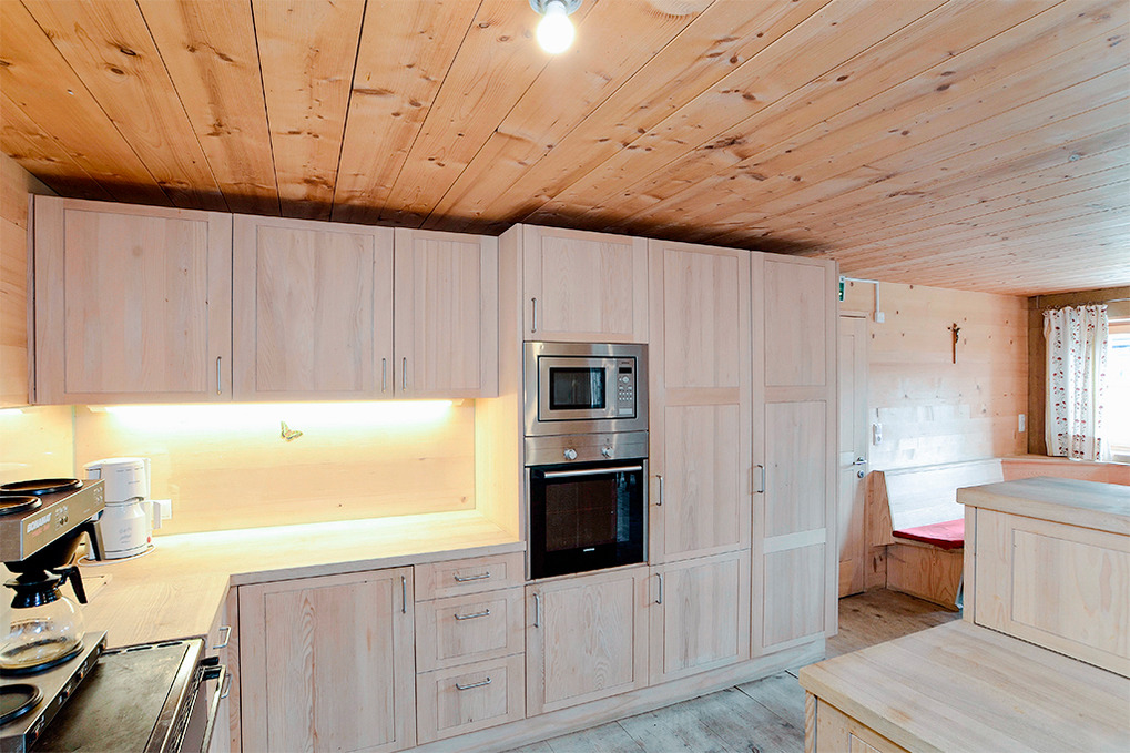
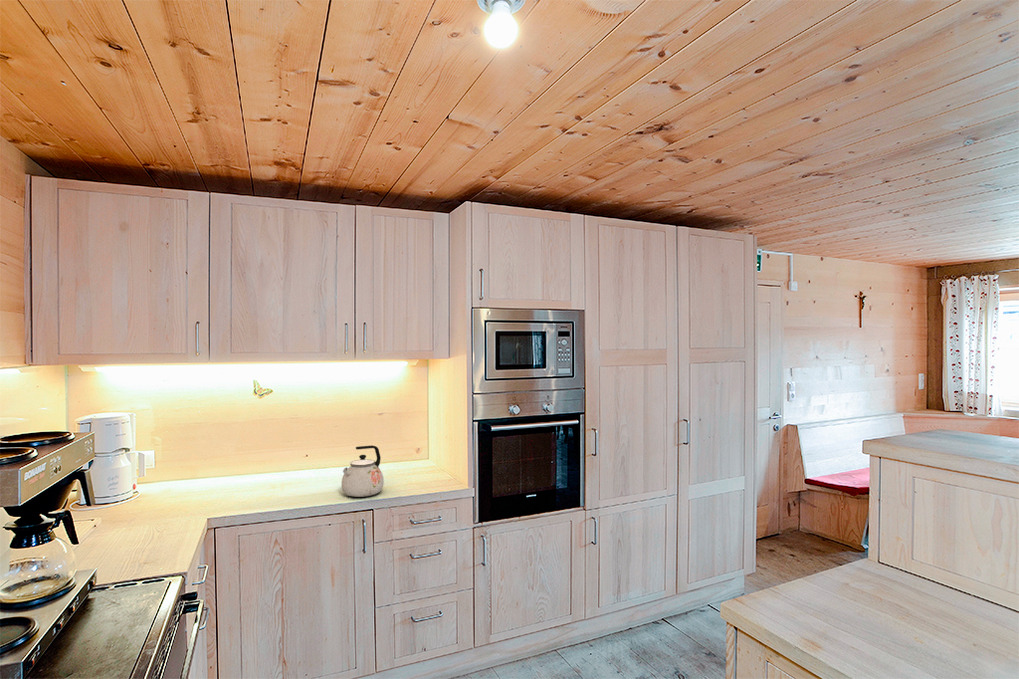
+ kettle [341,444,385,498]
